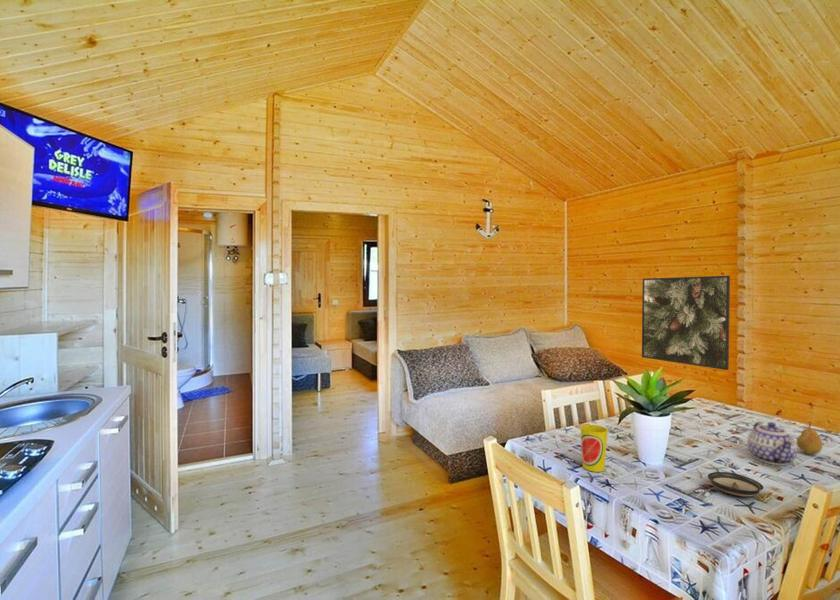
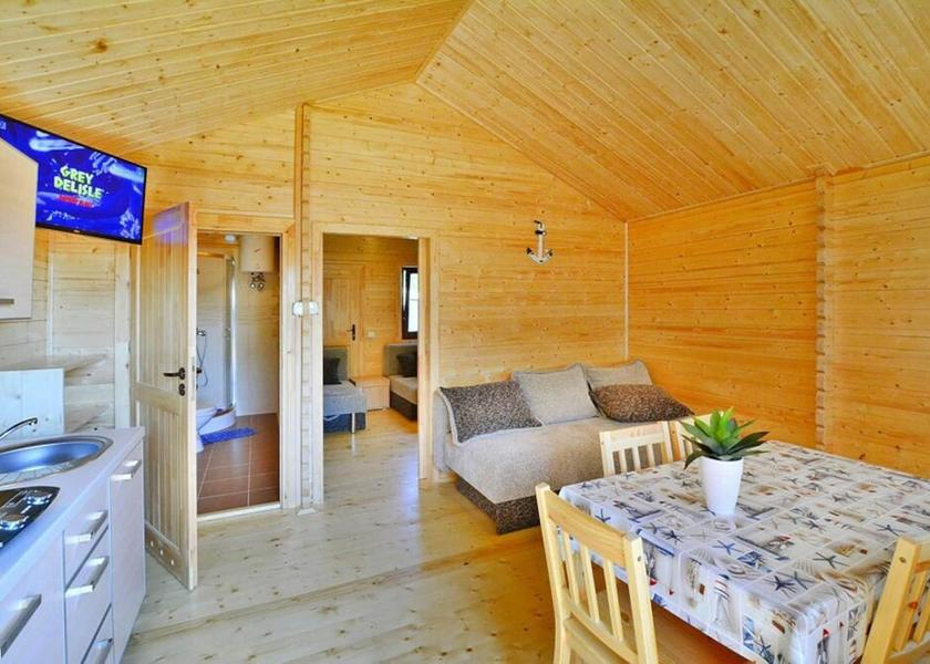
- cup [579,424,609,473]
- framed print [641,275,731,371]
- teapot [746,421,798,466]
- saucer [707,471,765,498]
- fruit [796,422,823,456]
